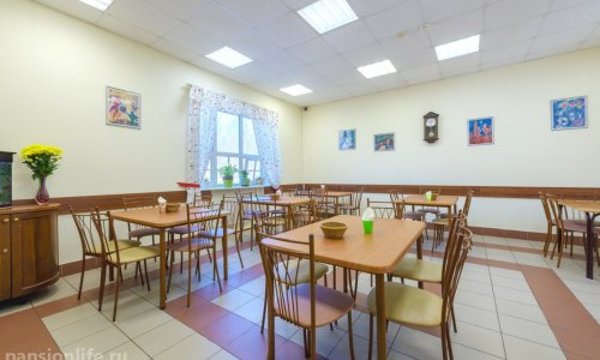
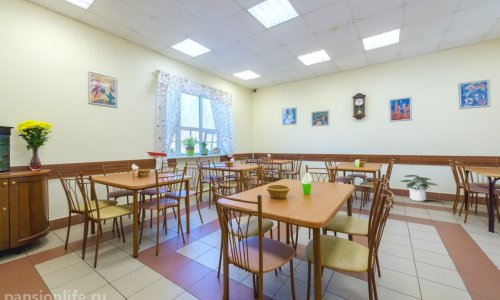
+ potted plant [400,174,438,202]
